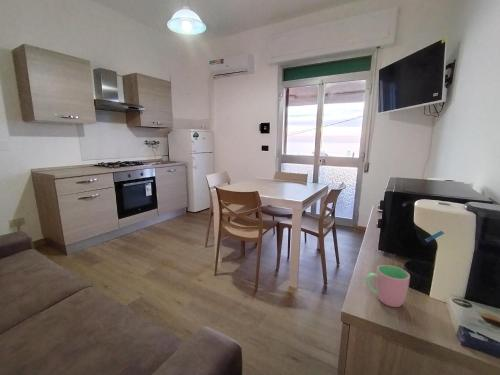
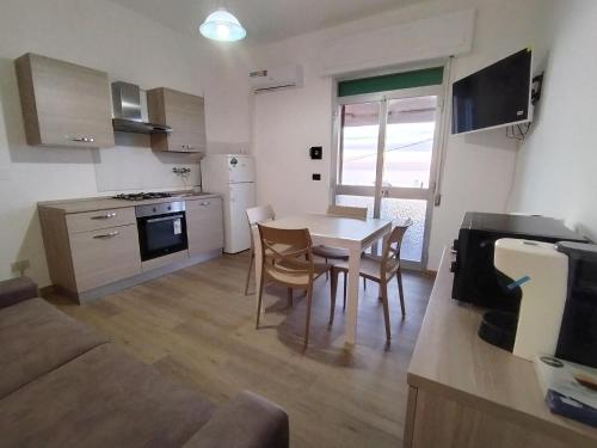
- cup [365,264,411,308]
